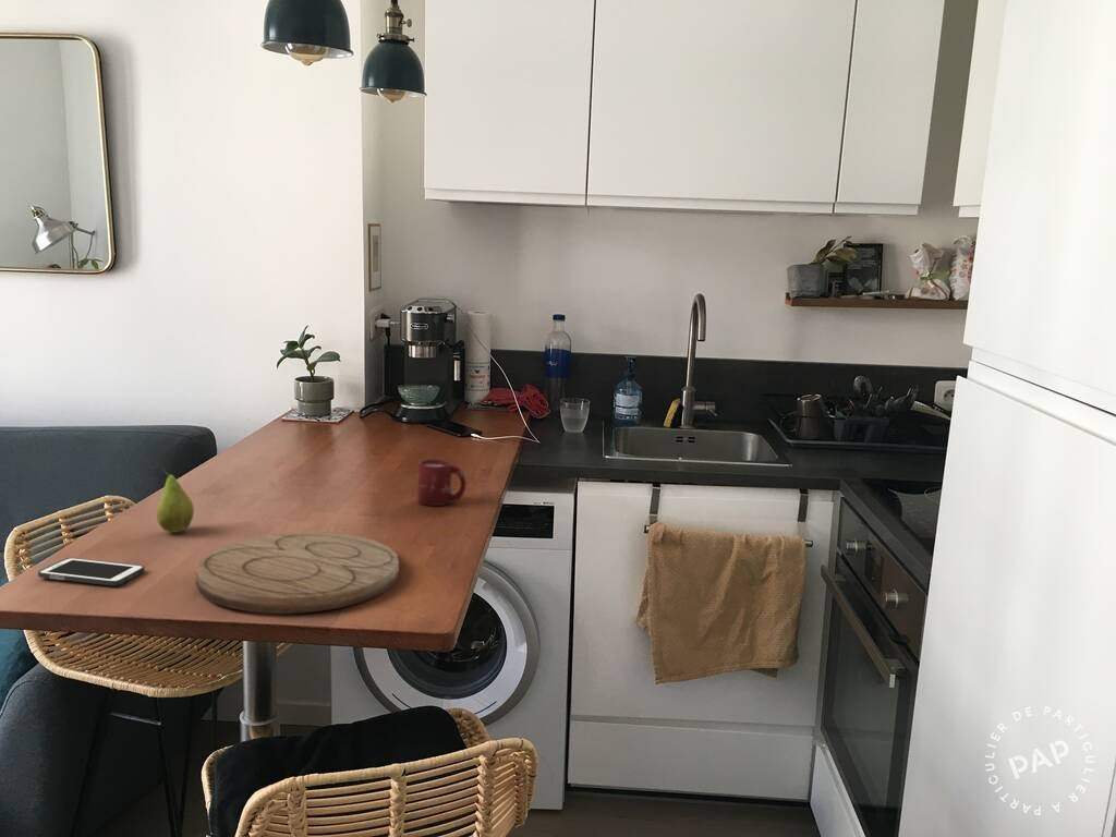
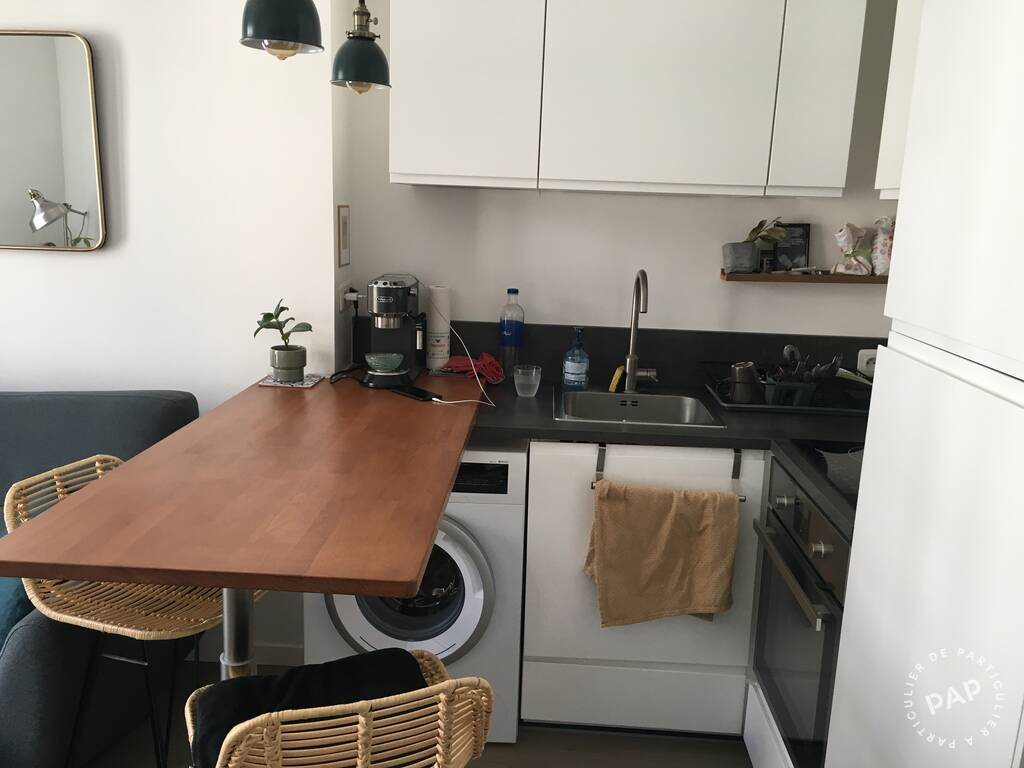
- cutting board [195,531,400,615]
- fruit [156,466,195,534]
- cup [417,458,468,507]
- cell phone [37,557,145,587]
